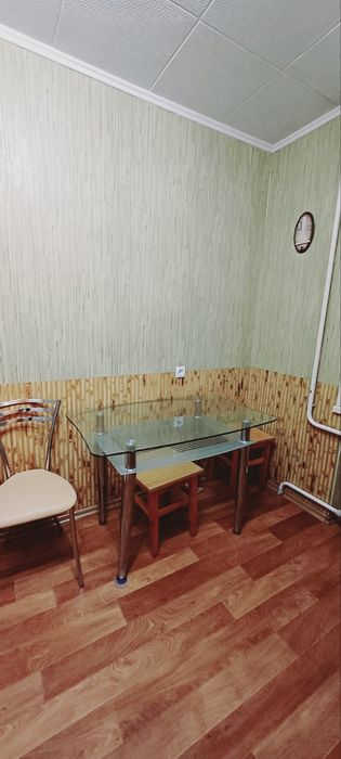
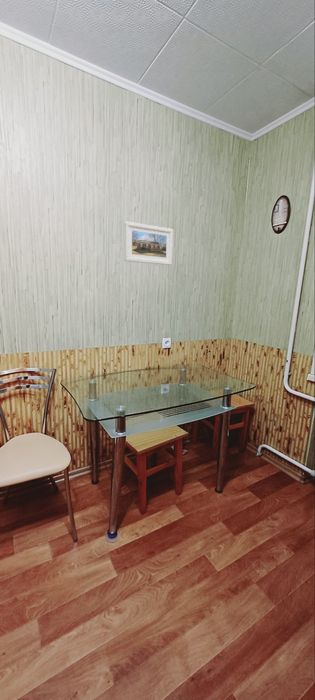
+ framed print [123,220,174,266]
